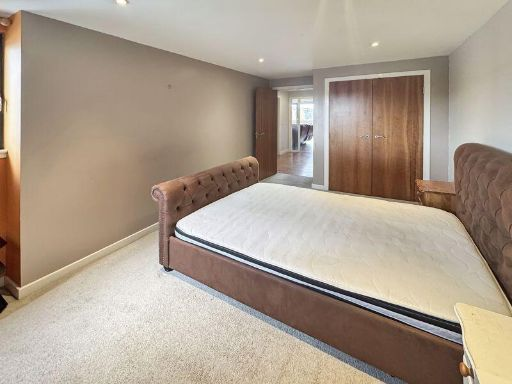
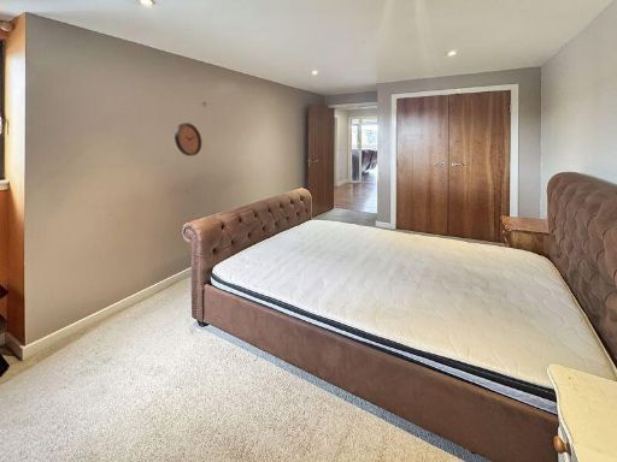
+ clock [174,122,202,158]
